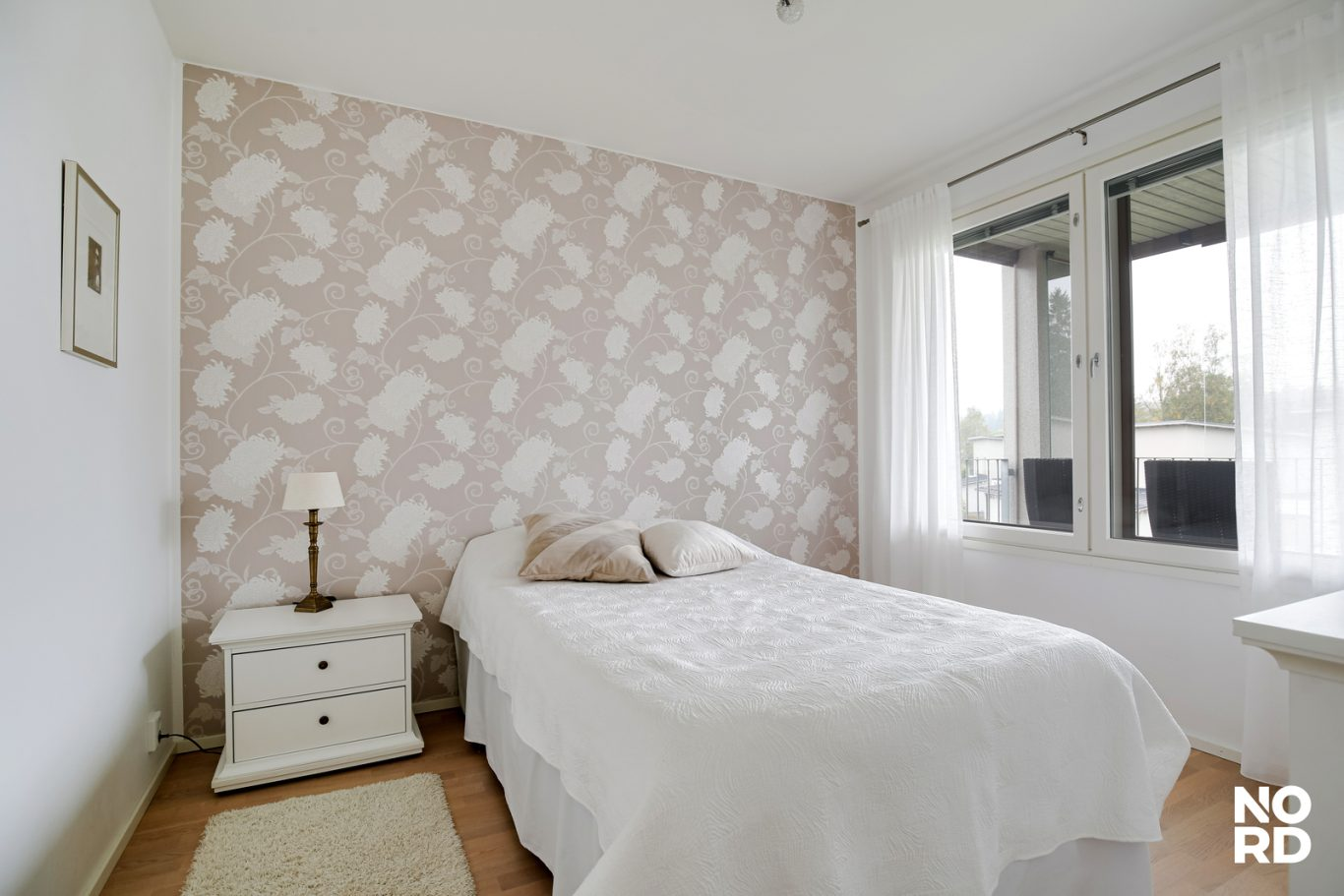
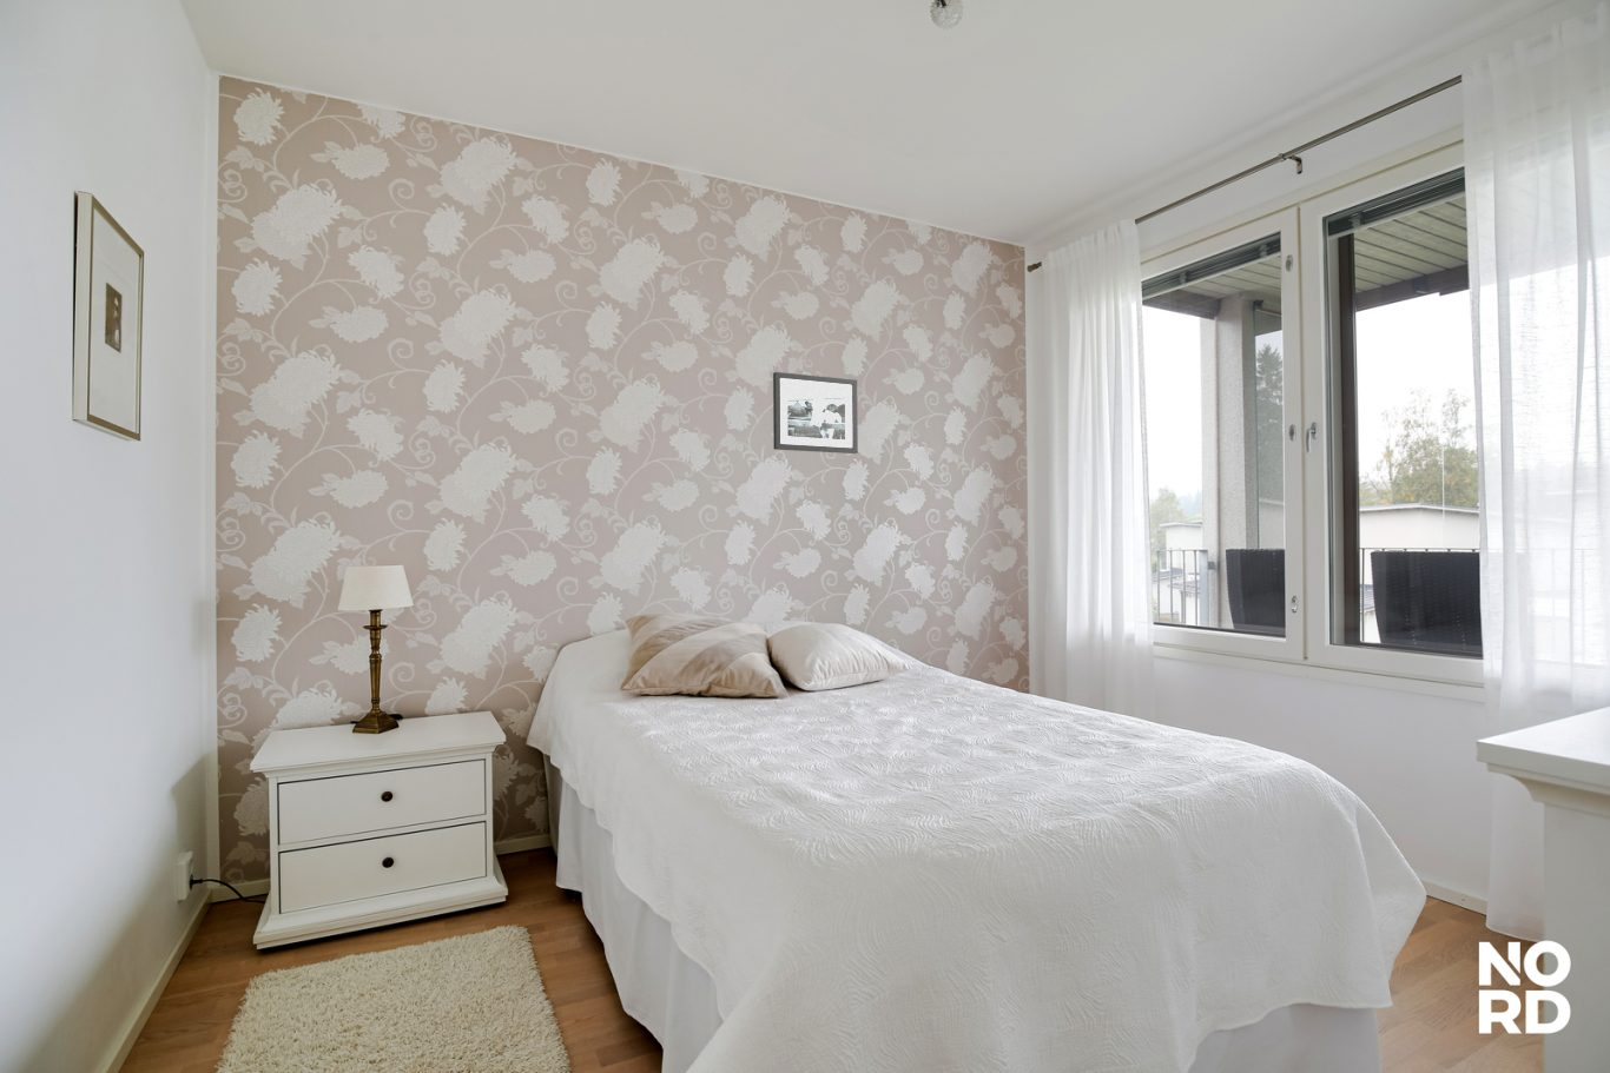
+ picture frame [771,371,859,455]
